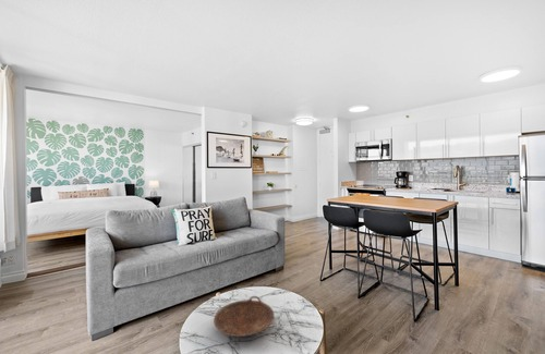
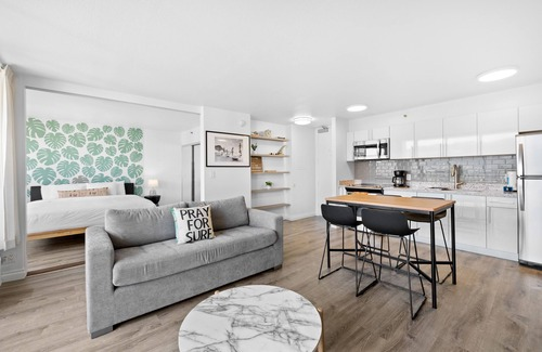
- bowl [213,295,276,338]
